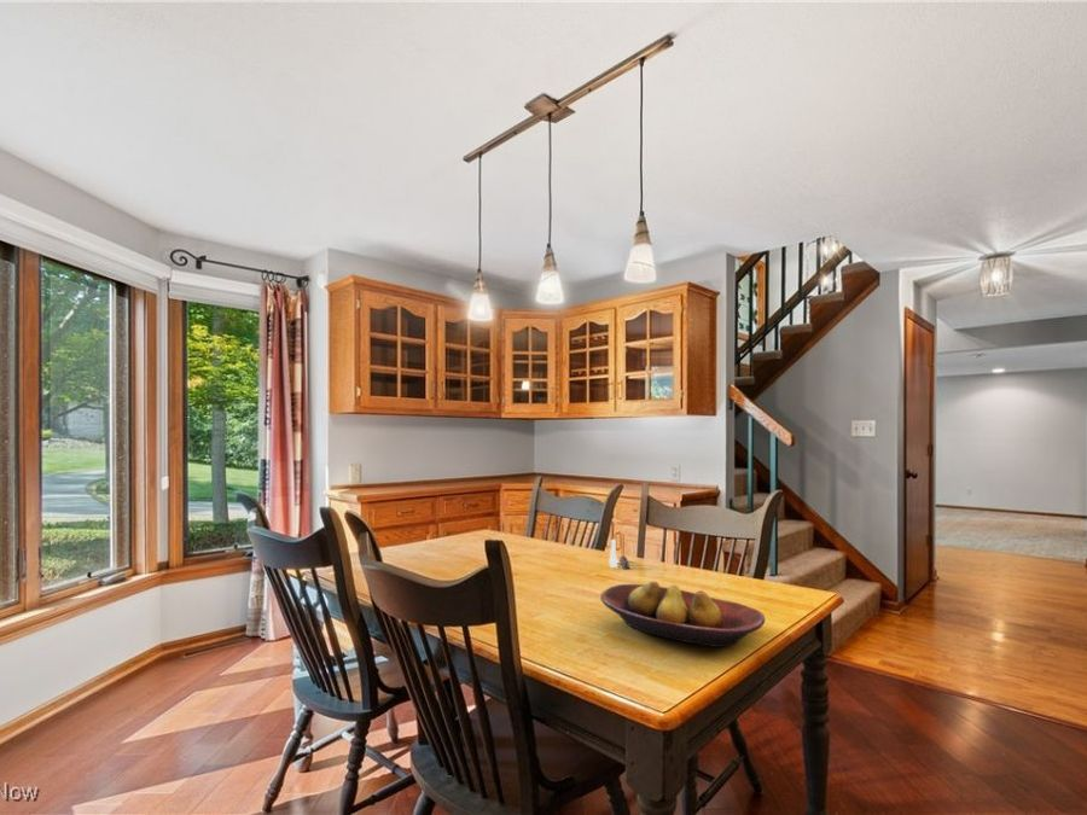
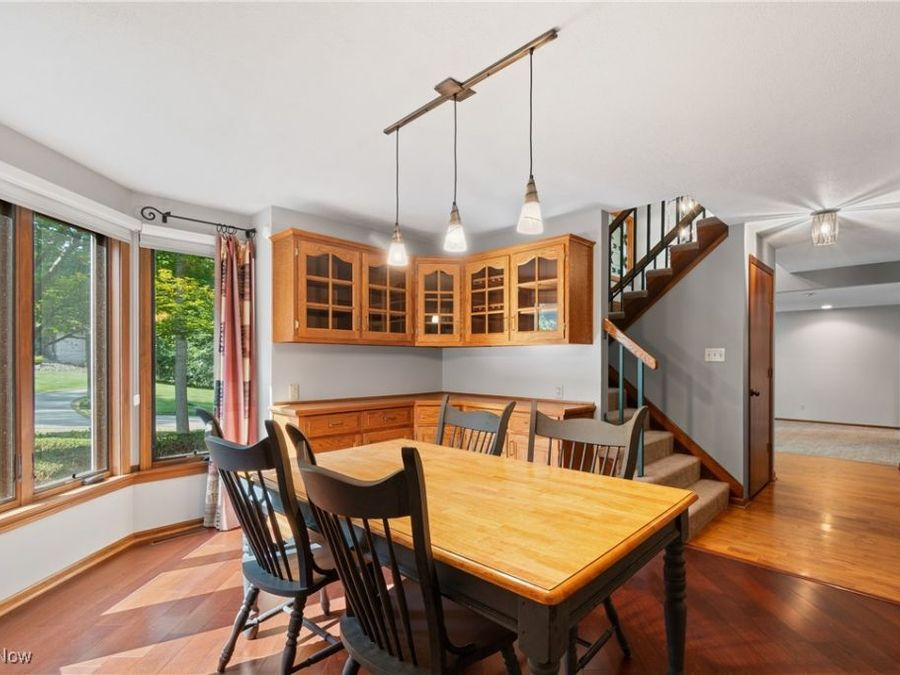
- salt and pepper shaker set [608,539,630,570]
- fruit bowl [599,580,766,648]
